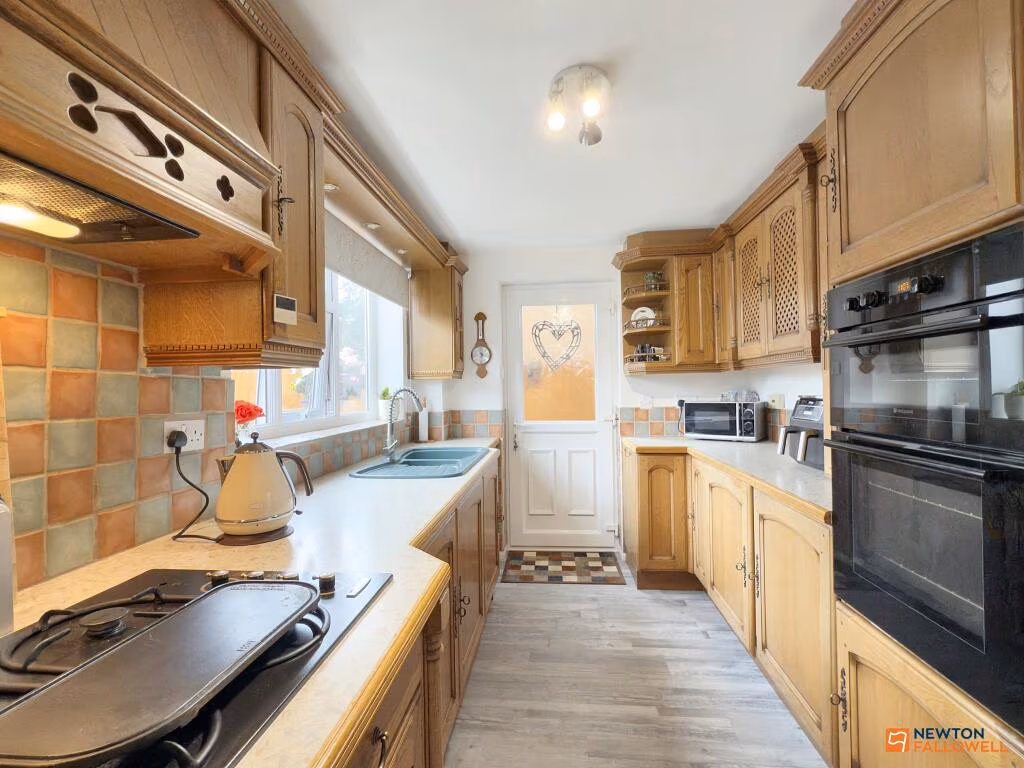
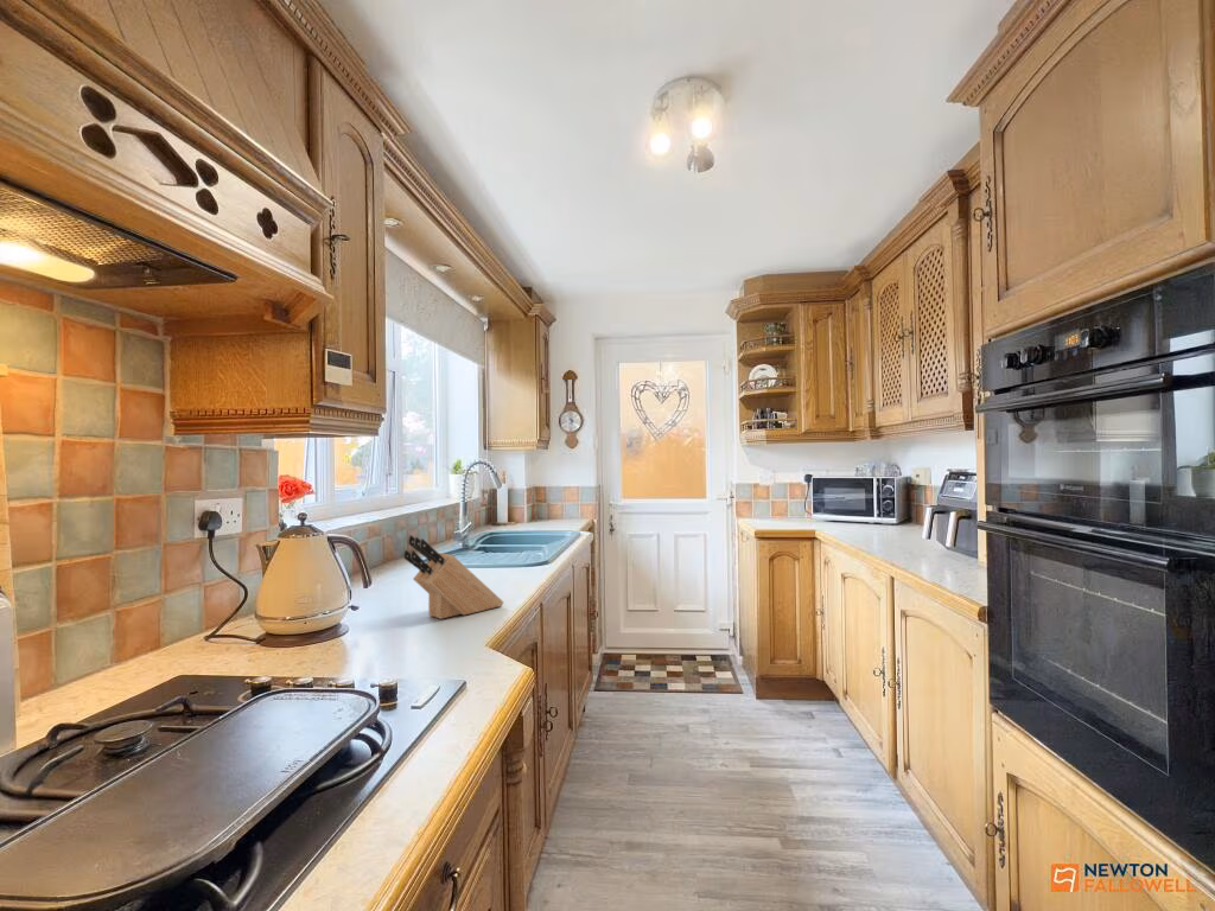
+ knife block [402,534,505,620]
